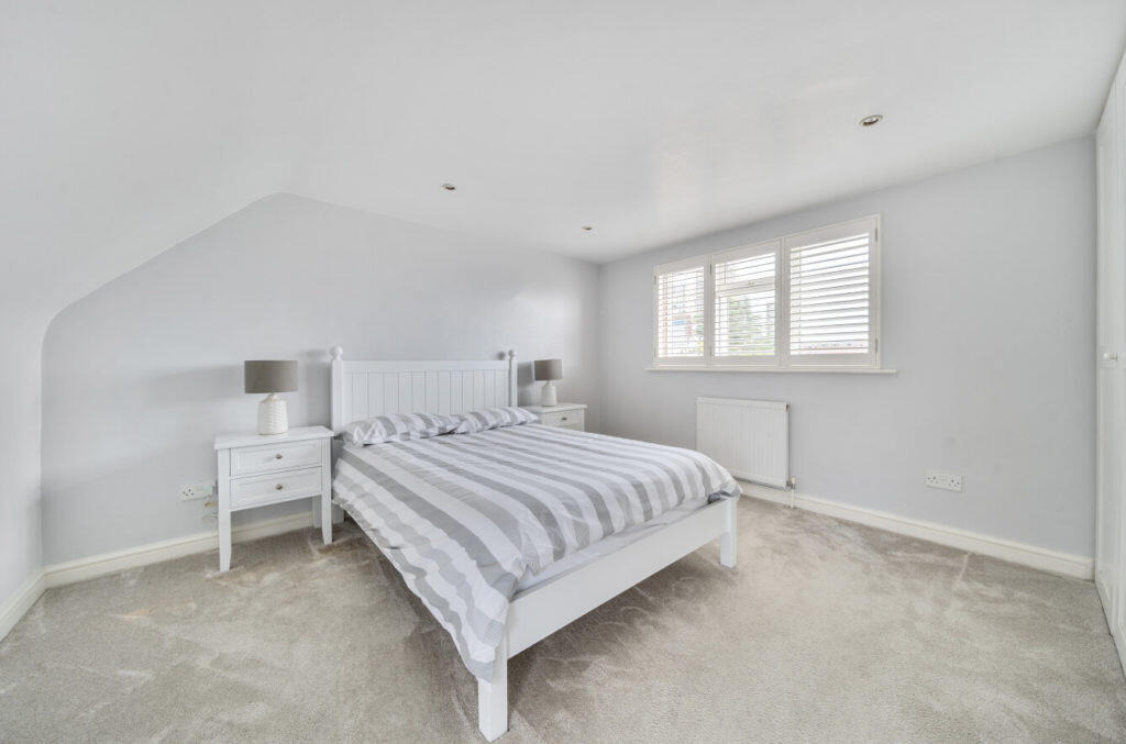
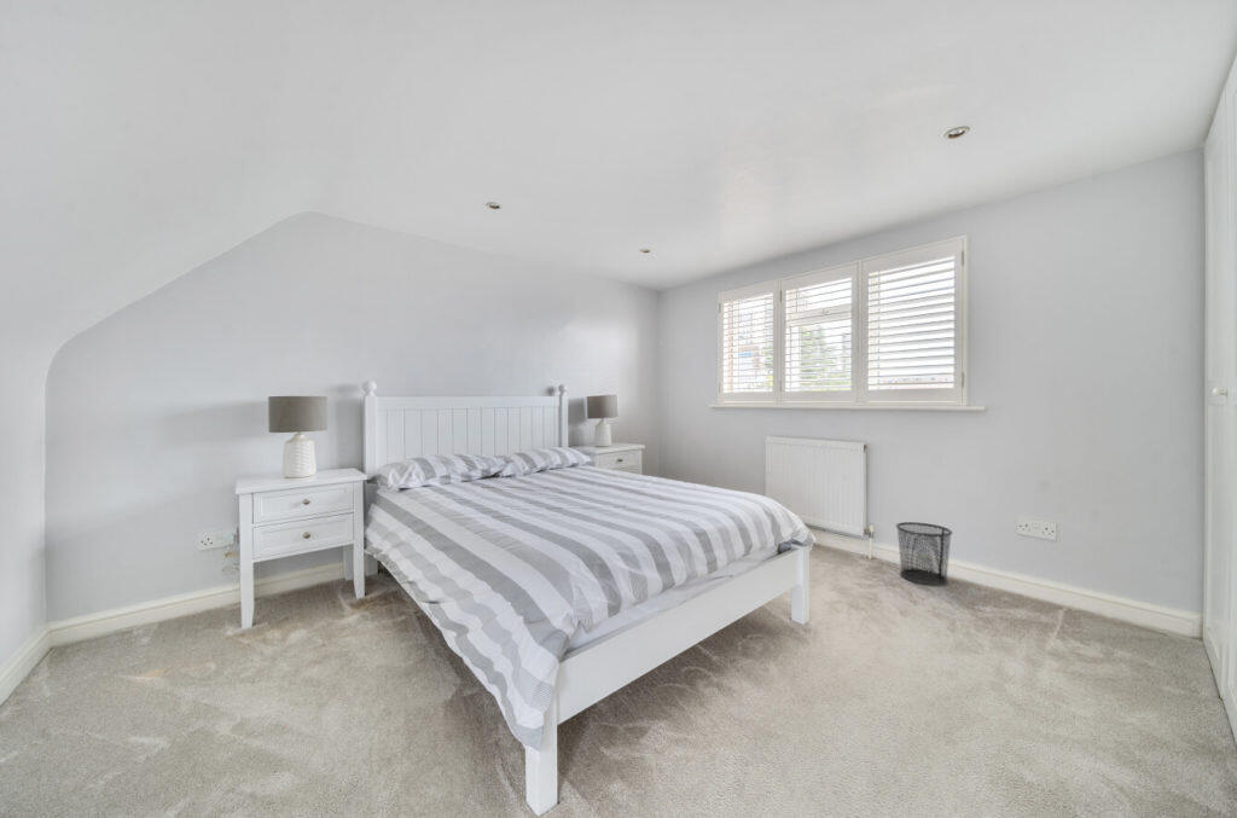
+ waste bin [895,521,953,586]
